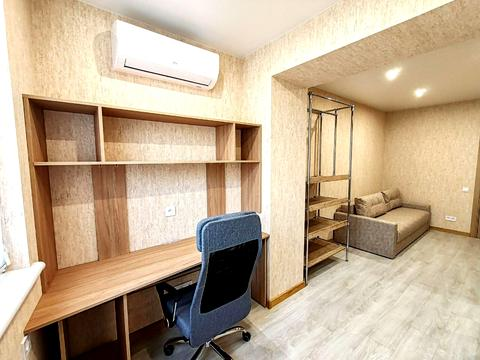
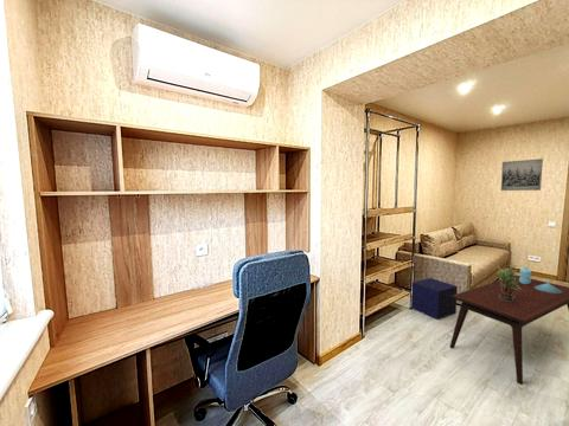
+ speaker [410,277,459,321]
+ decorative container [518,266,562,293]
+ potted plant [496,264,522,302]
+ coffee table [448,275,569,386]
+ wall art [500,157,544,192]
